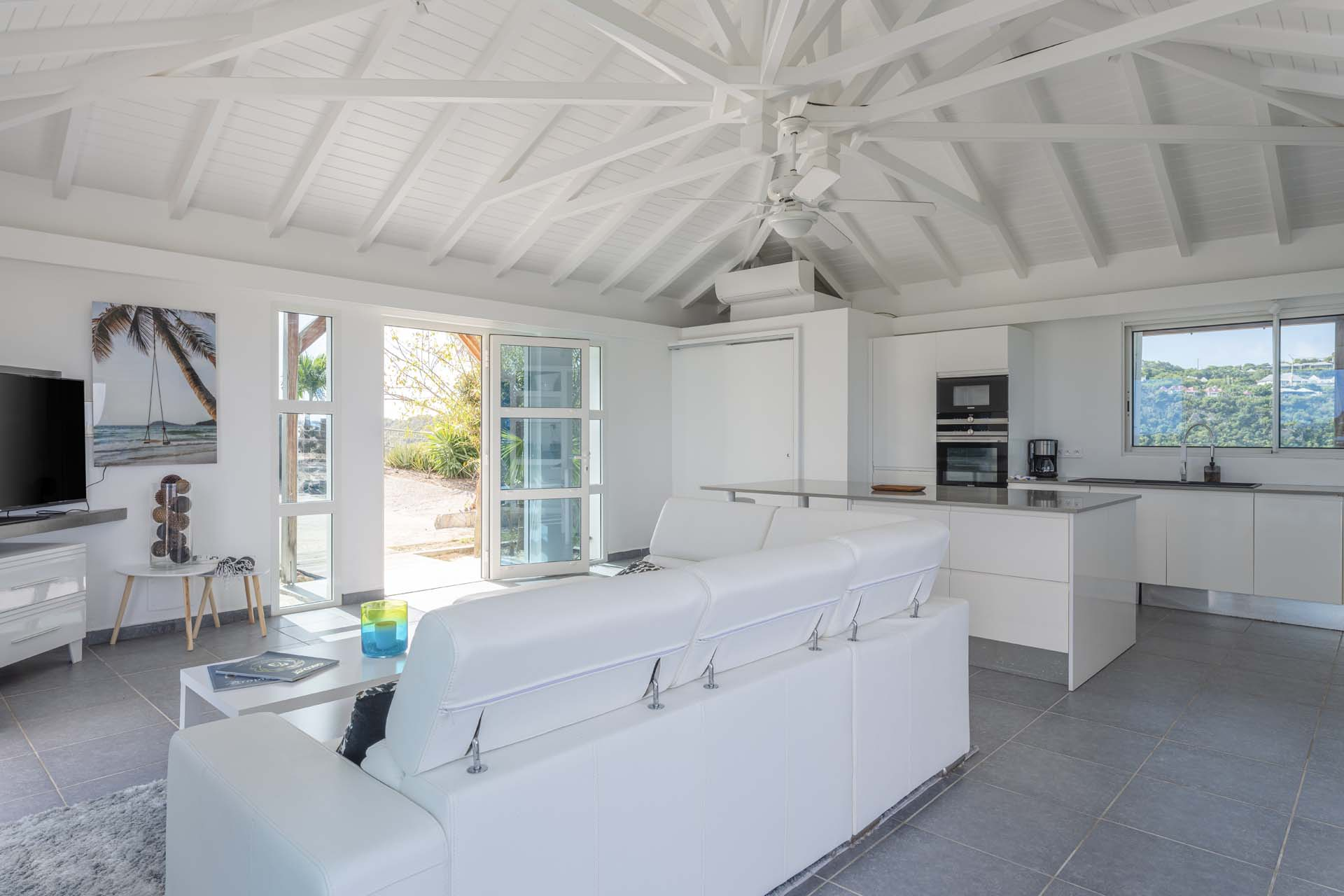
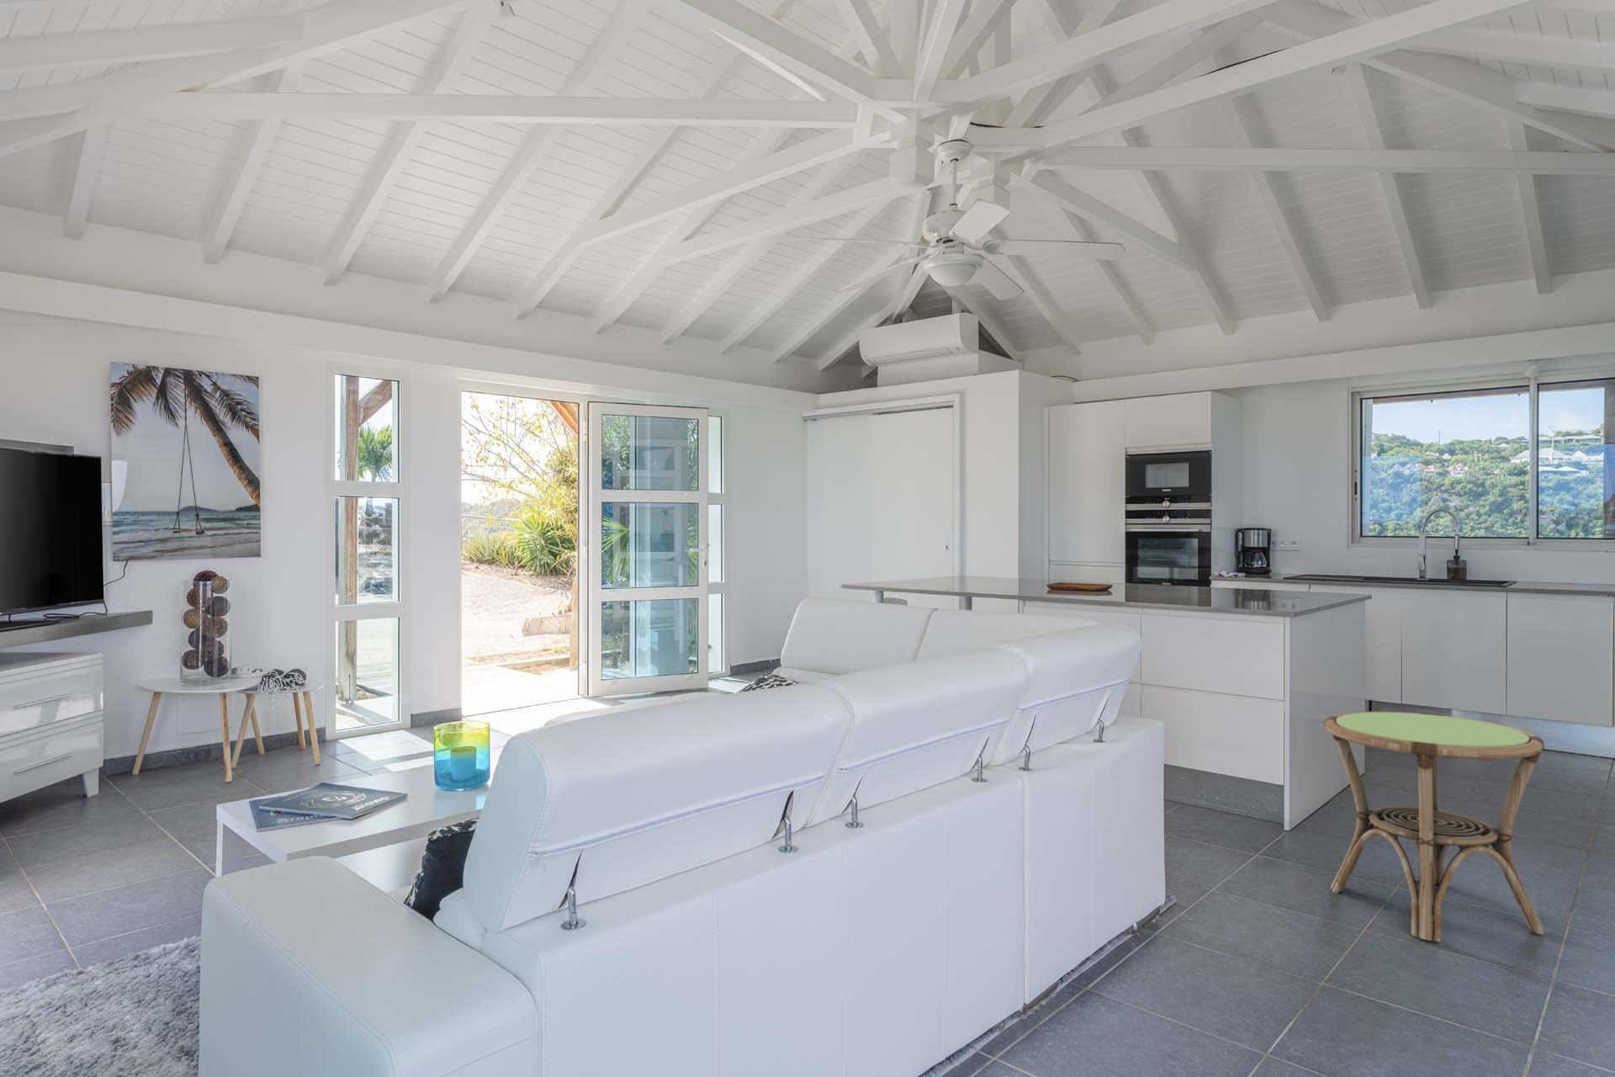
+ side table [1323,710,1545,942]
